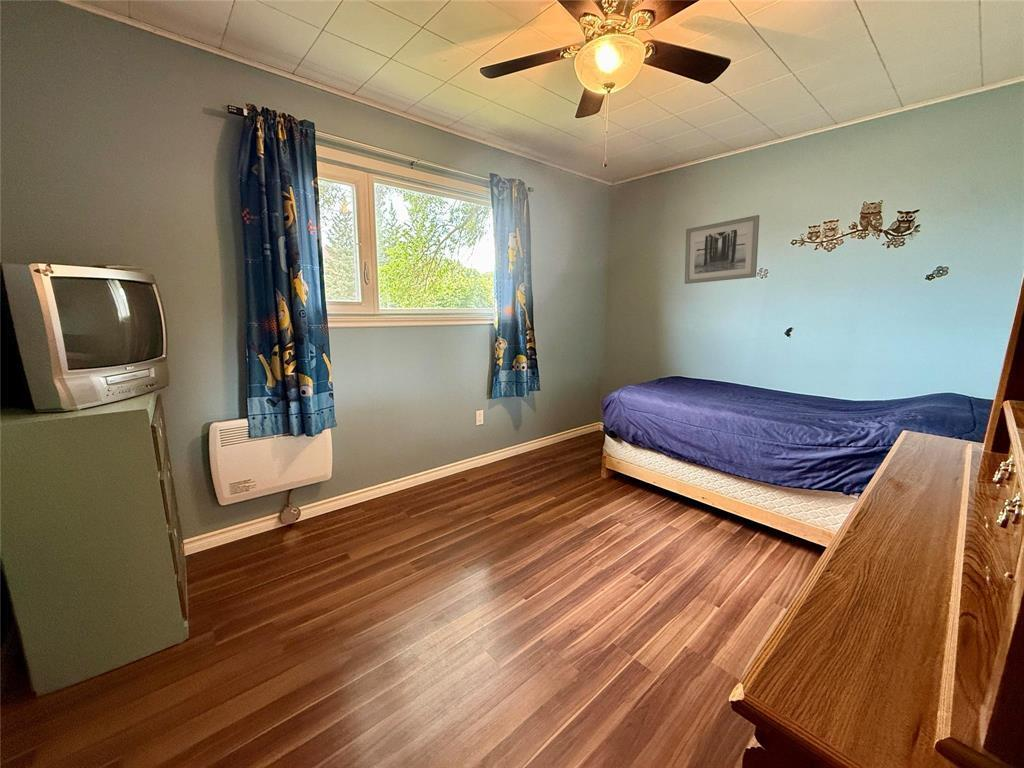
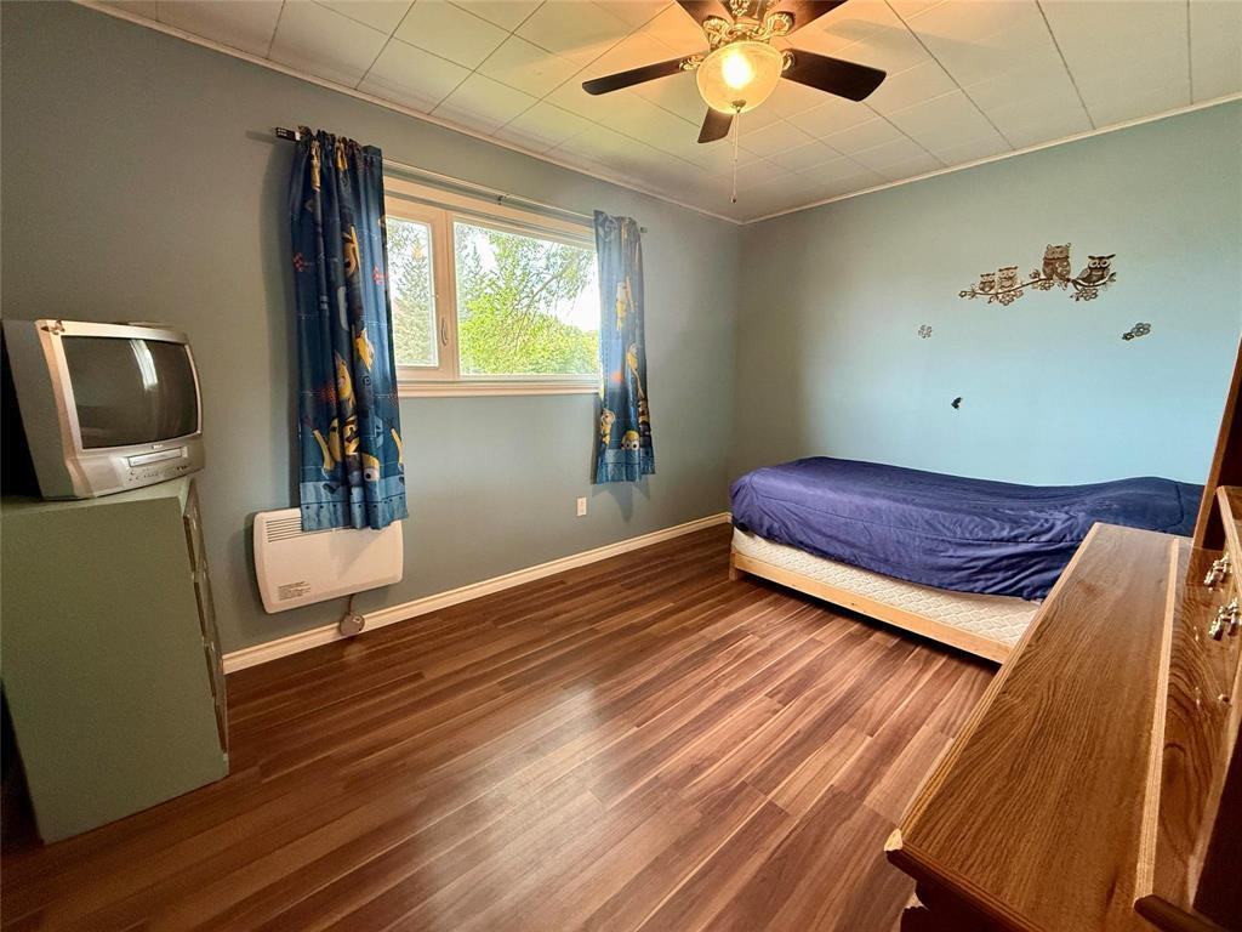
- wall art [684,214,760,285]
